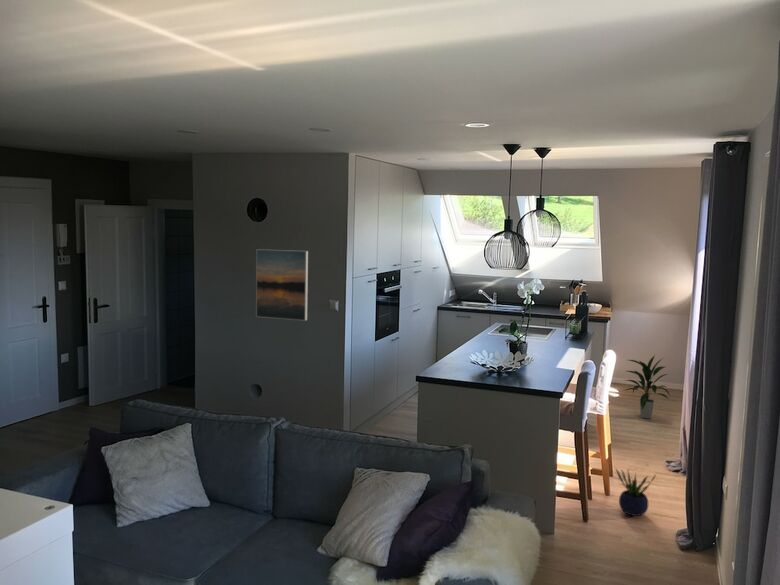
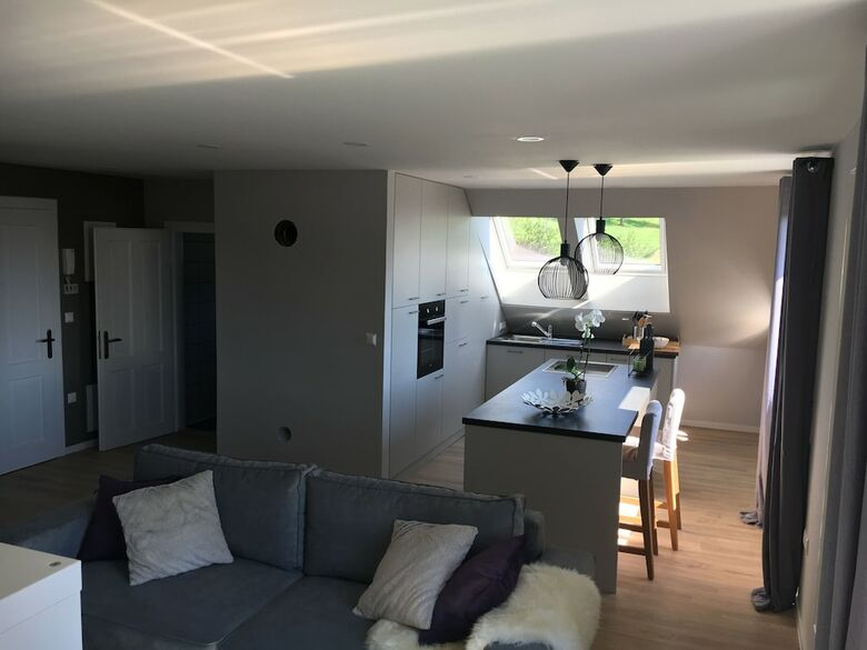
- potted plant [614,467,657,517]
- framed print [255,248,309,322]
- indoor plant [625,354,671,420]
